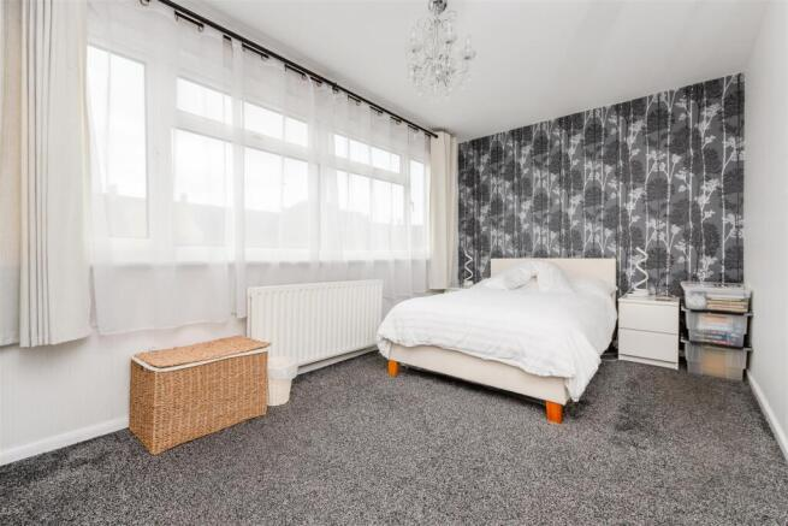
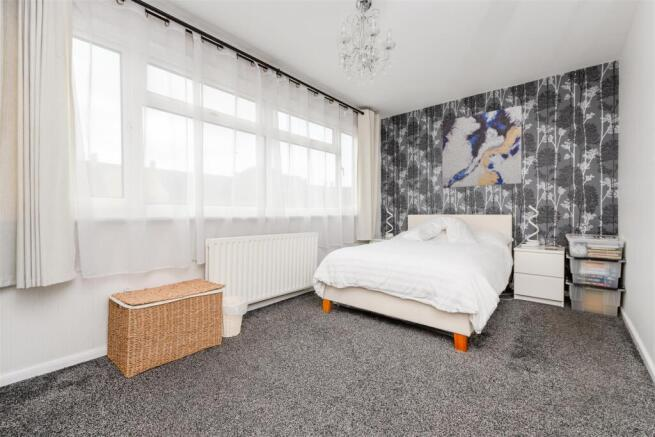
+ wall art [441,105,523,189]
